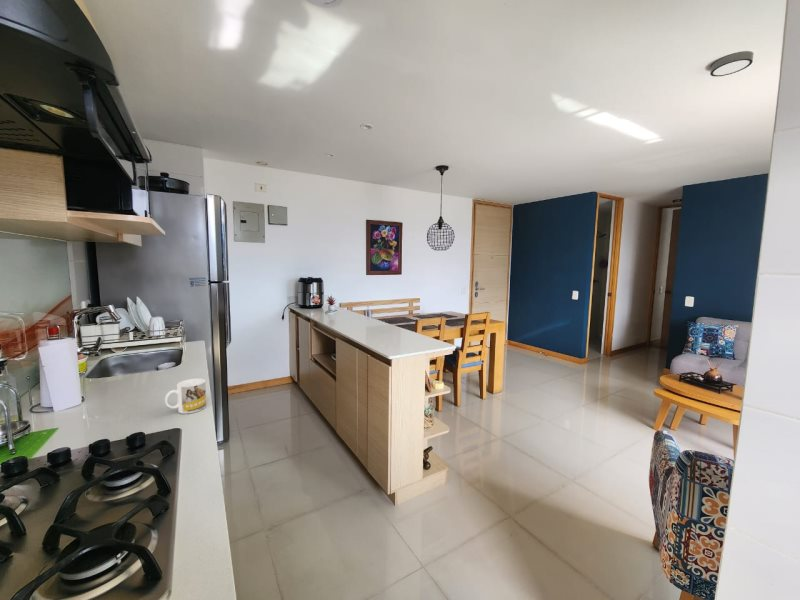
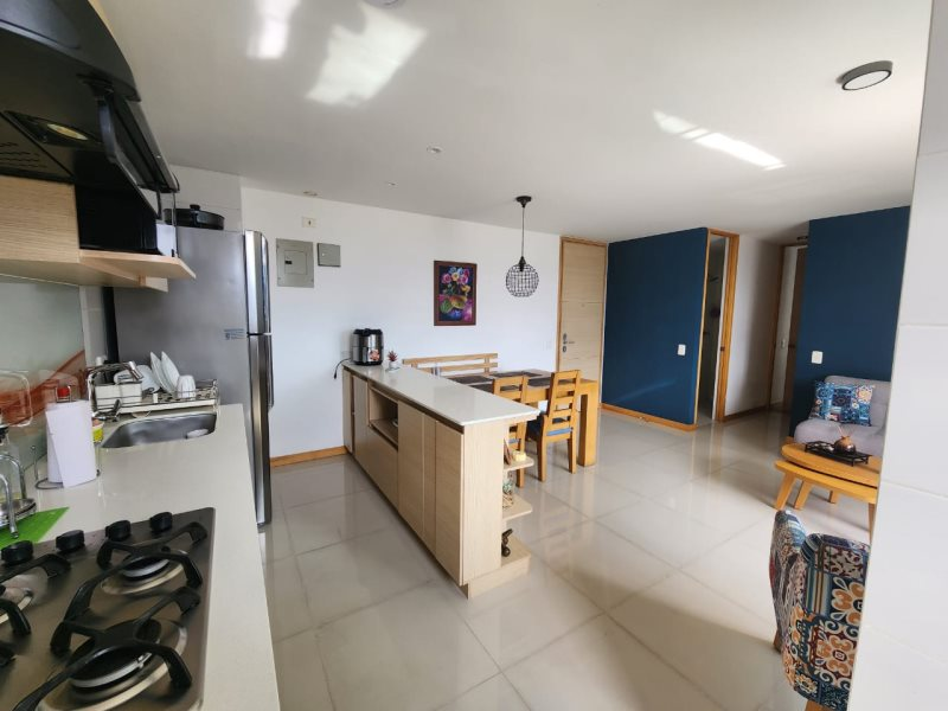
- mug [164,378,207,415]
